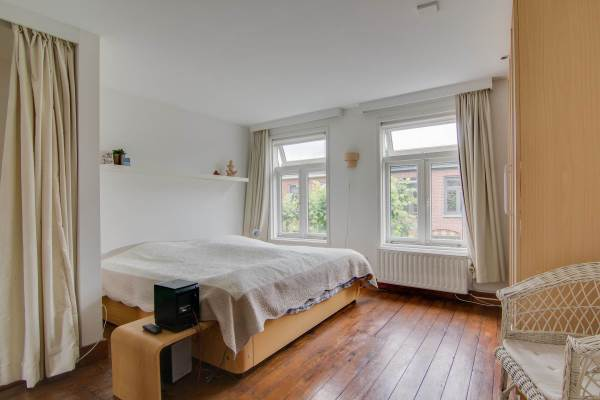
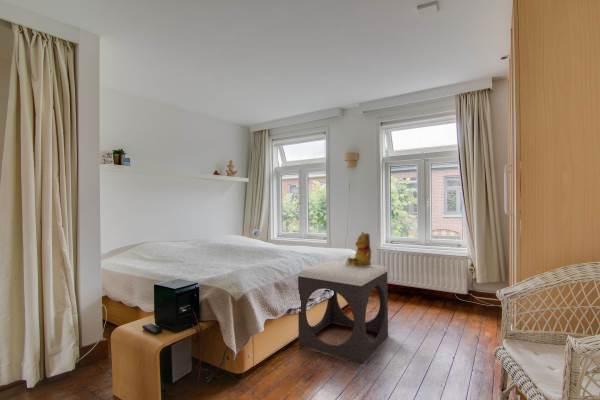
+ teddy bear [345,231,372,268]
+ footstool [297,259,389,365]
